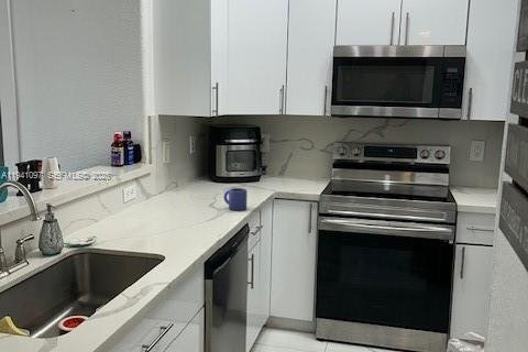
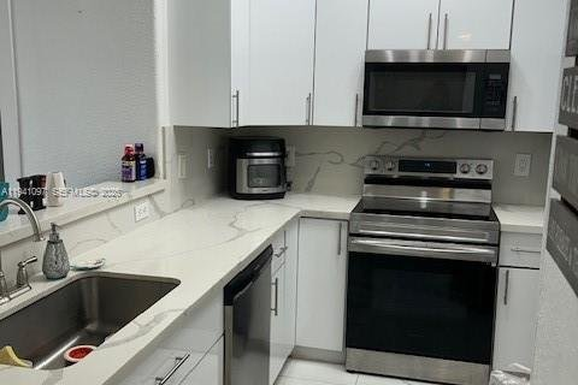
- mug [222,187,249,211]
